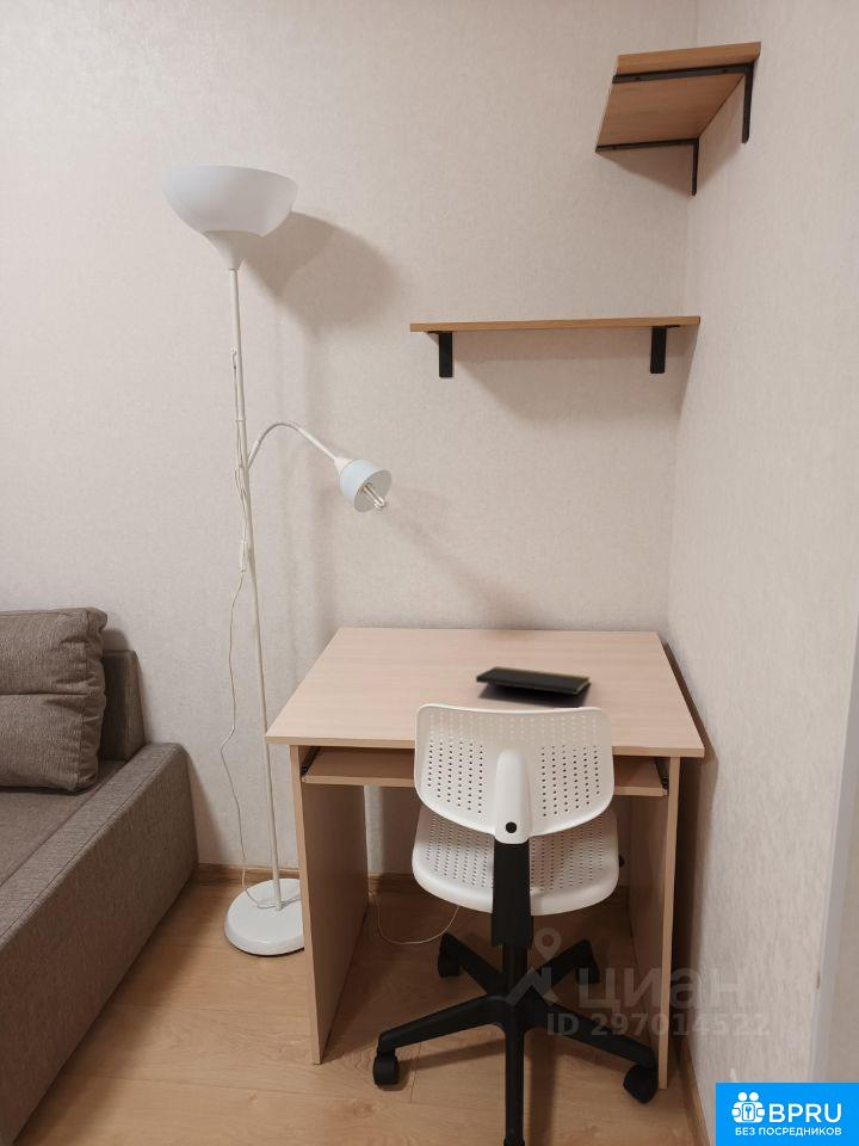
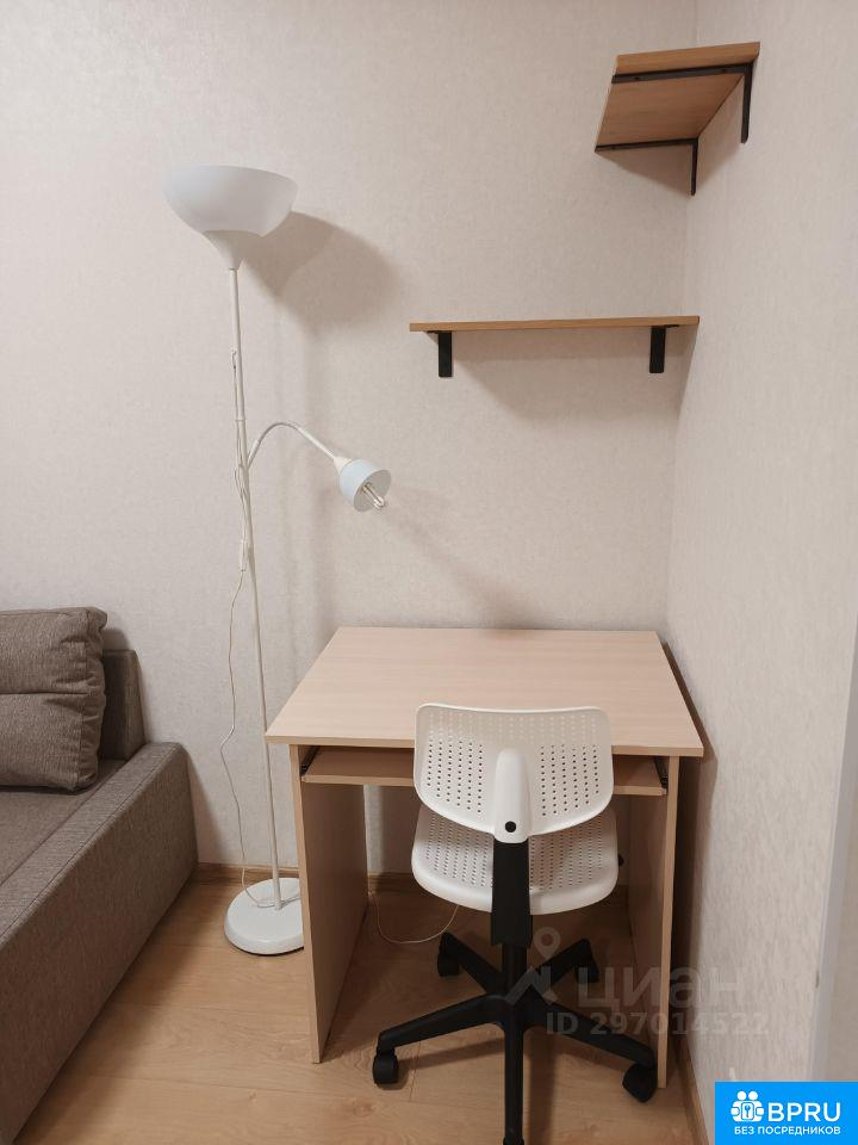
- notepad [475,665,592,707]
